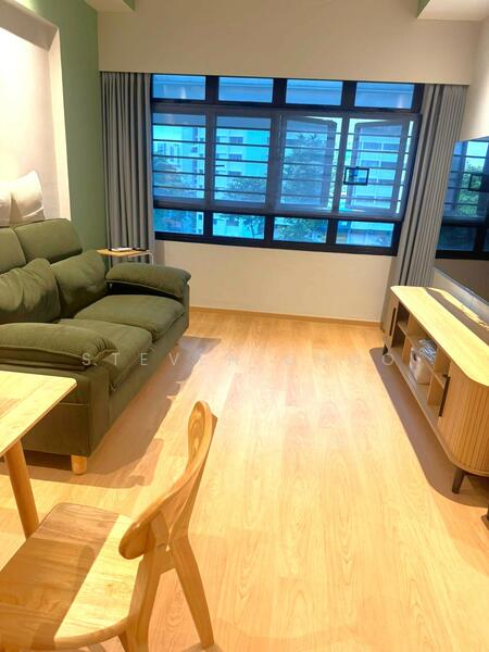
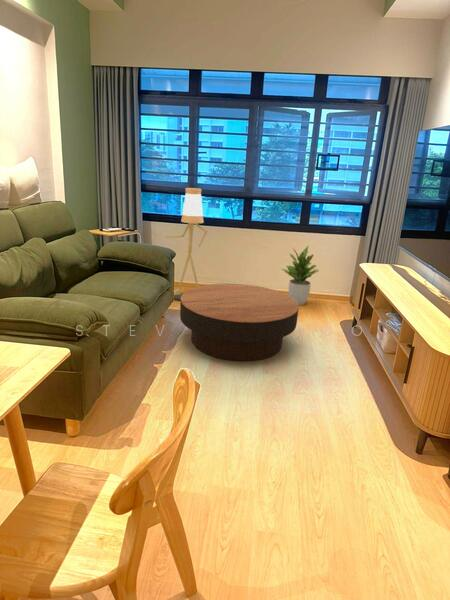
+ coffee table [179,283,300,362]
+ potted plant [280,245,320,306]
+ floor lamp [165,187,208,302]
